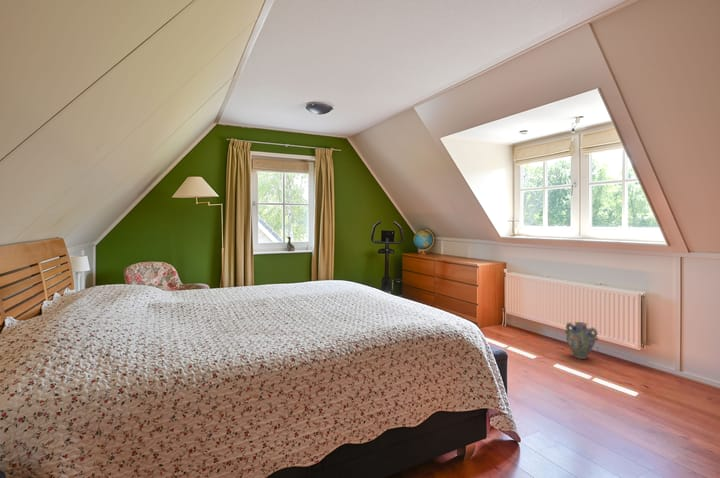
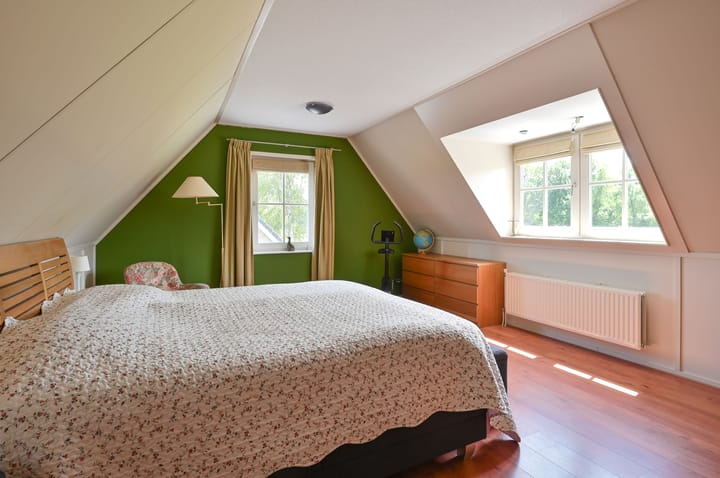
- ceramic jug [564,321,599,360]
